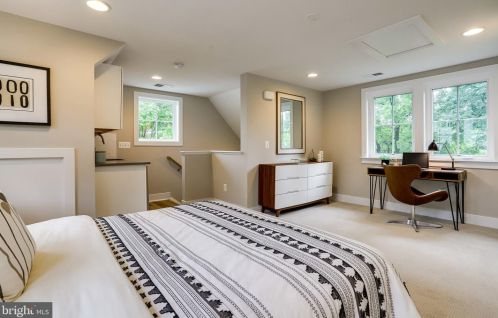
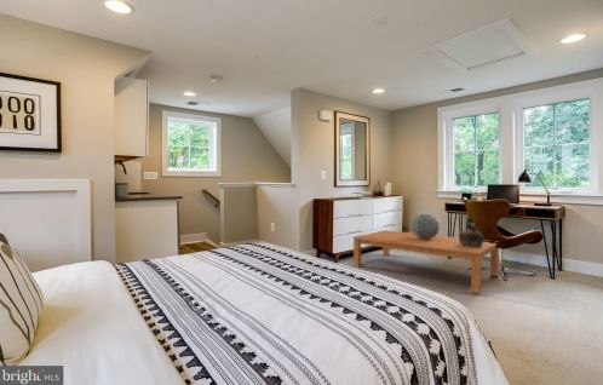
+ decorative sphere [410,213,441,240]
+ coffee table [352,229,500,294]
+ vessel [458,216,484,247]
